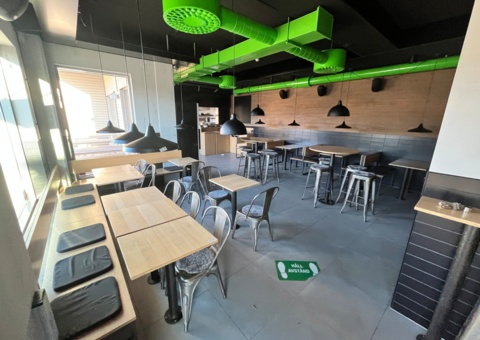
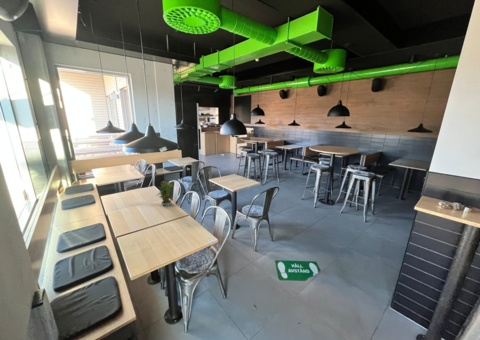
+ potted plant [156,180,174,207]
